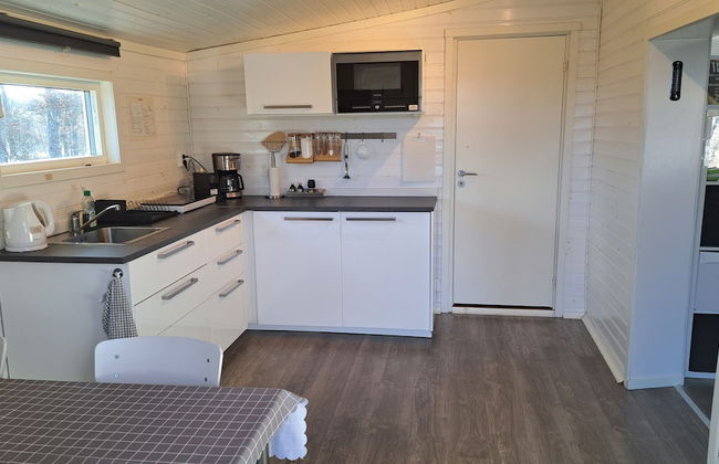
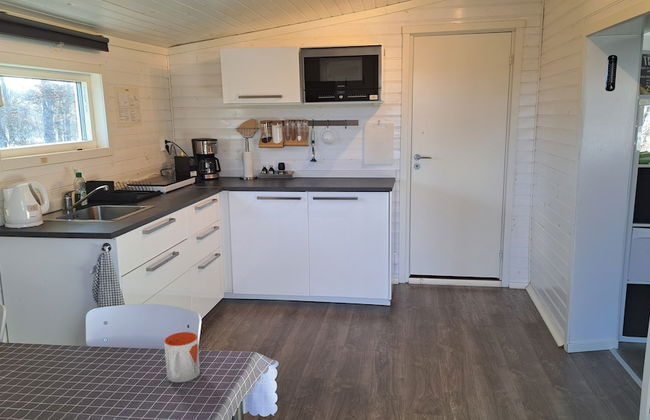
+ mug [163,331,201,383]
